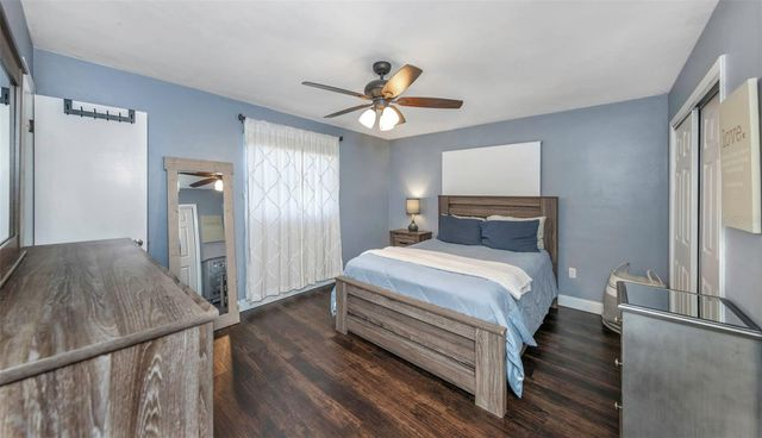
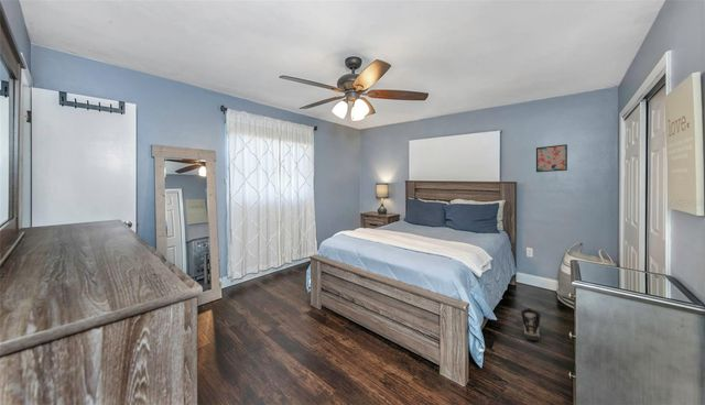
+ shoe [520,307,542,341]
+ wall art [535,143,568,173]
